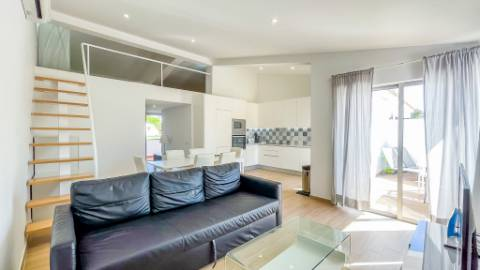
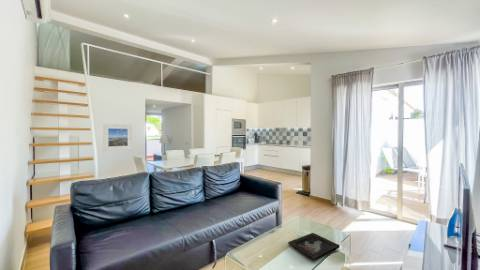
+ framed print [102,123,133,152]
+ decorative tray [287,232,341,261]
